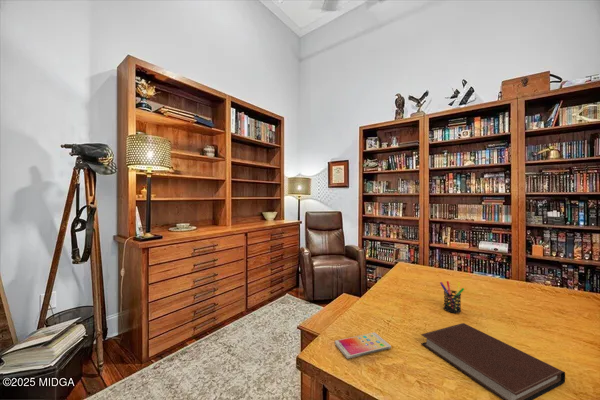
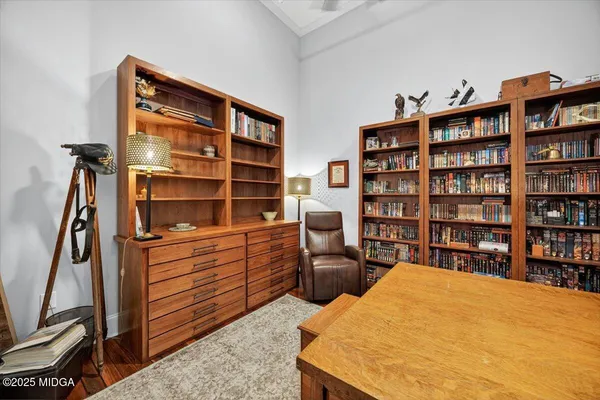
- notebook [420,322,566,400]
- smartphone [334,331,392,360]
- pen holder [439,280,465,314]
